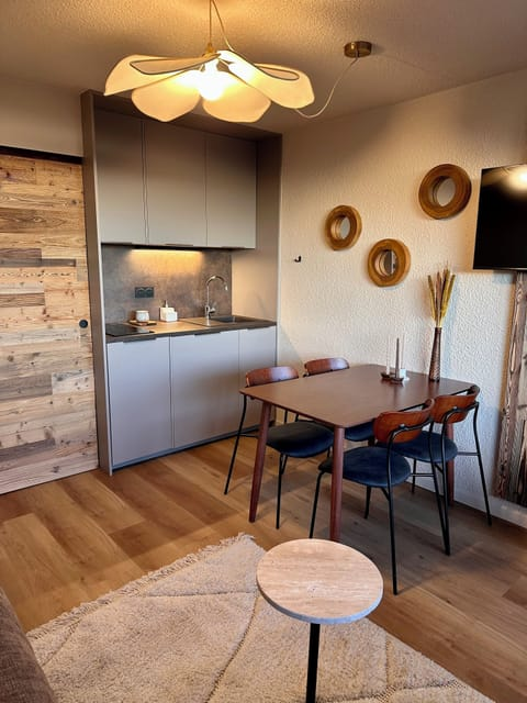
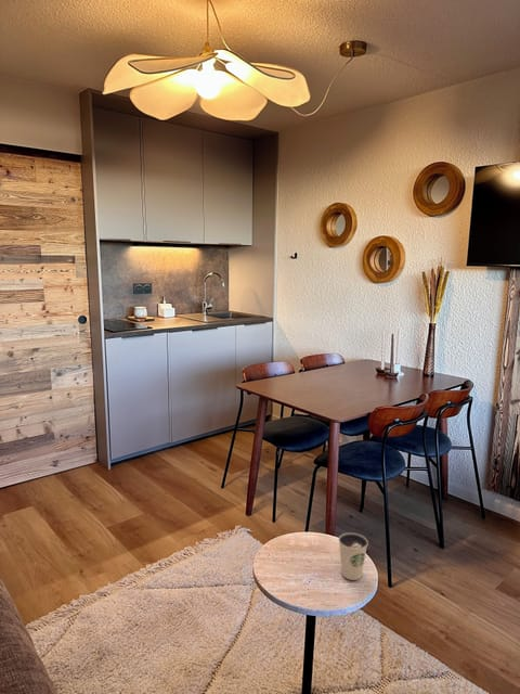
+ dixie cup [338,531,369,581]
